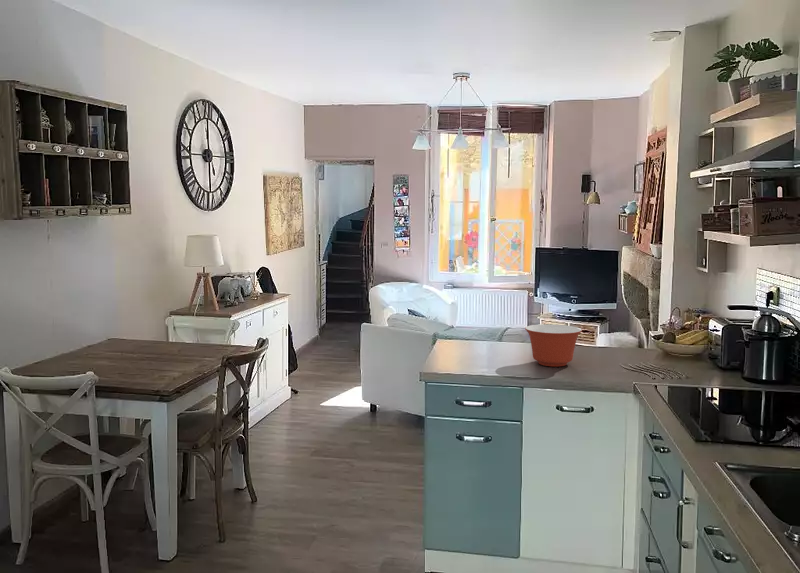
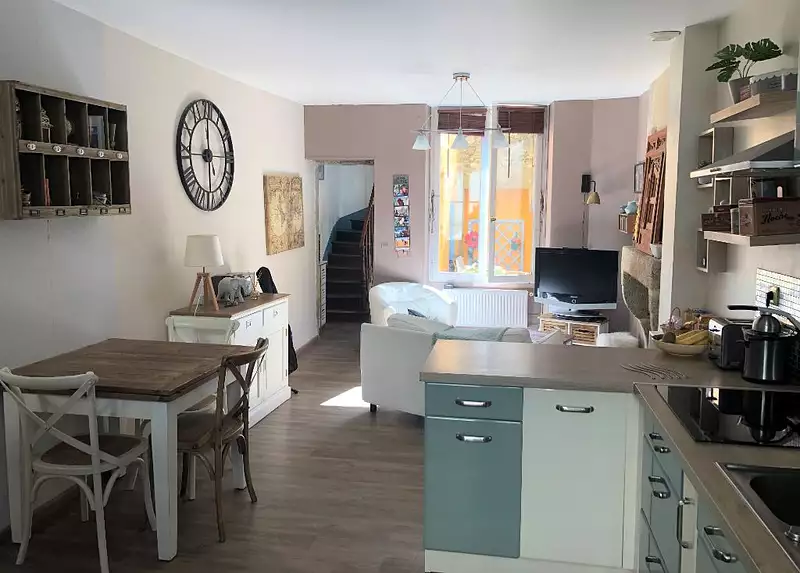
- mixing bowl [524,323,583,367]
